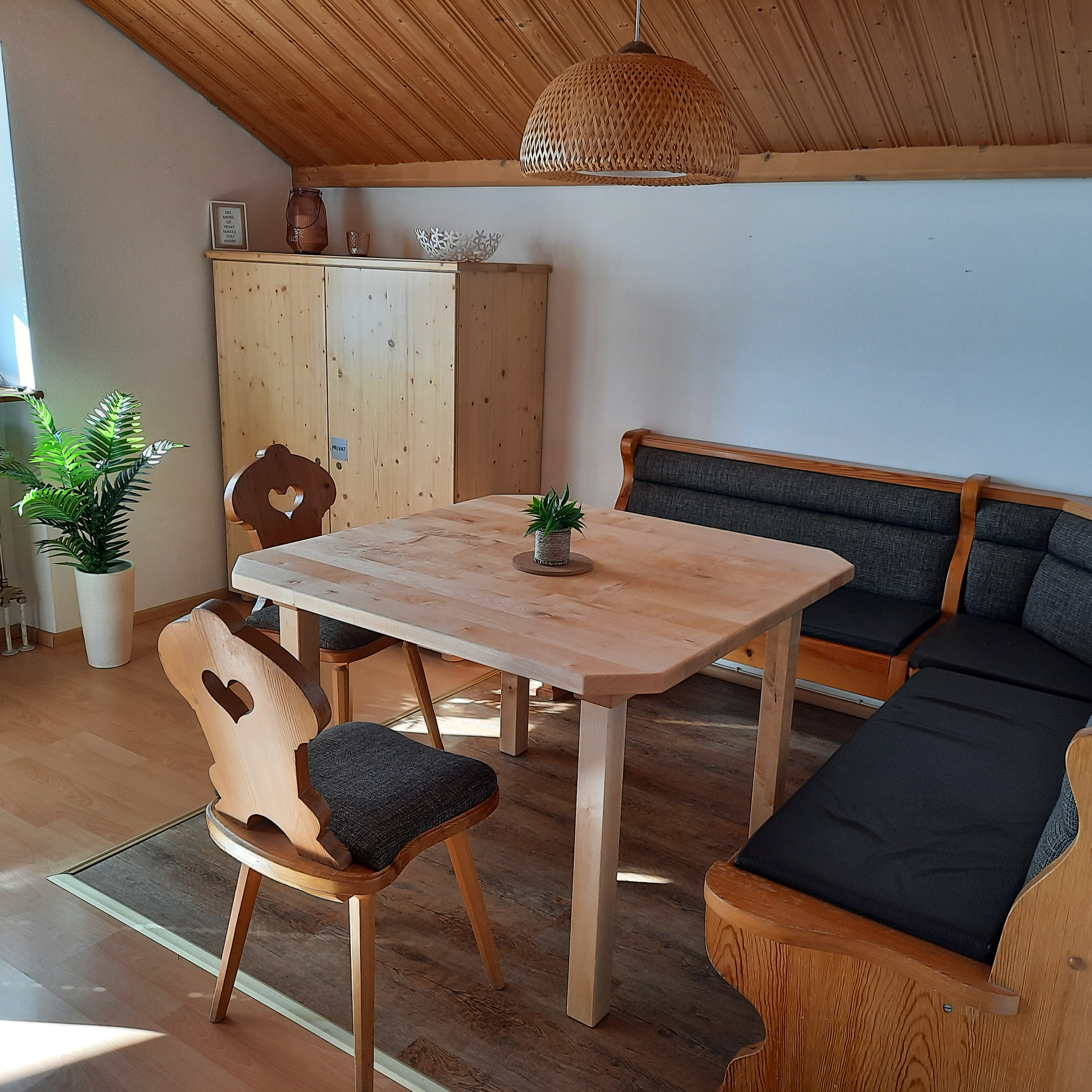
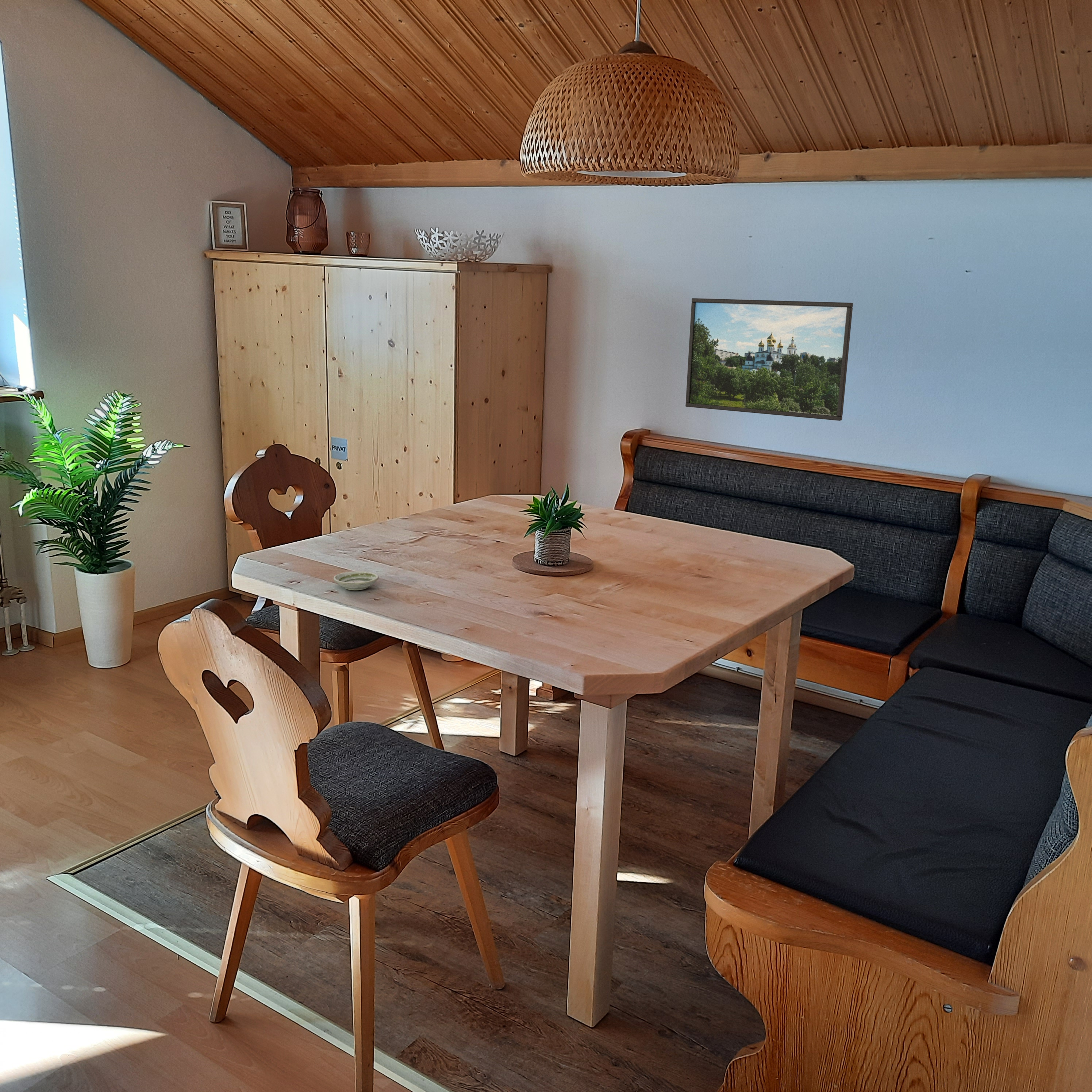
+ saucer [333,571,379,591]
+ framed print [685,298,853,421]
